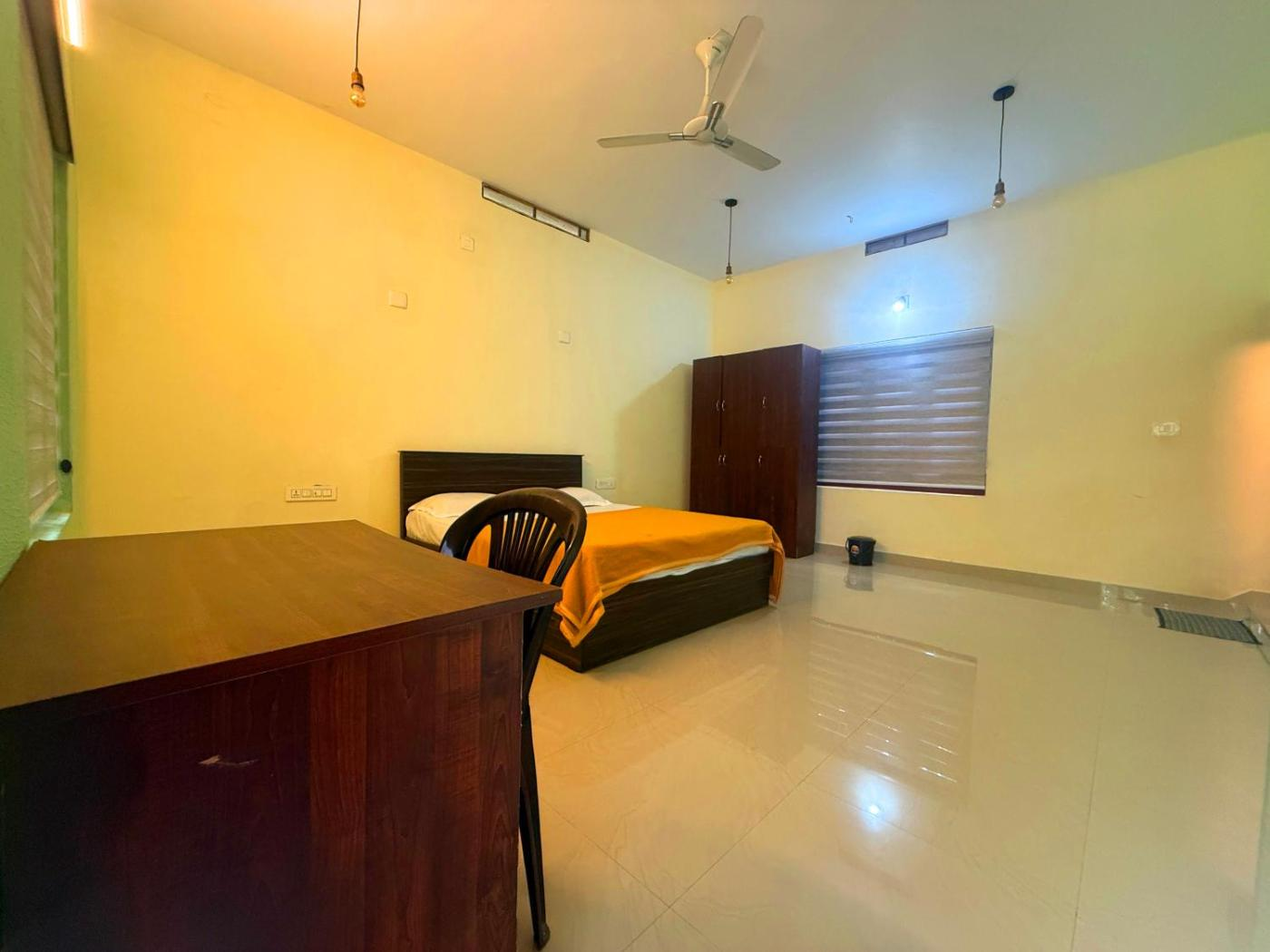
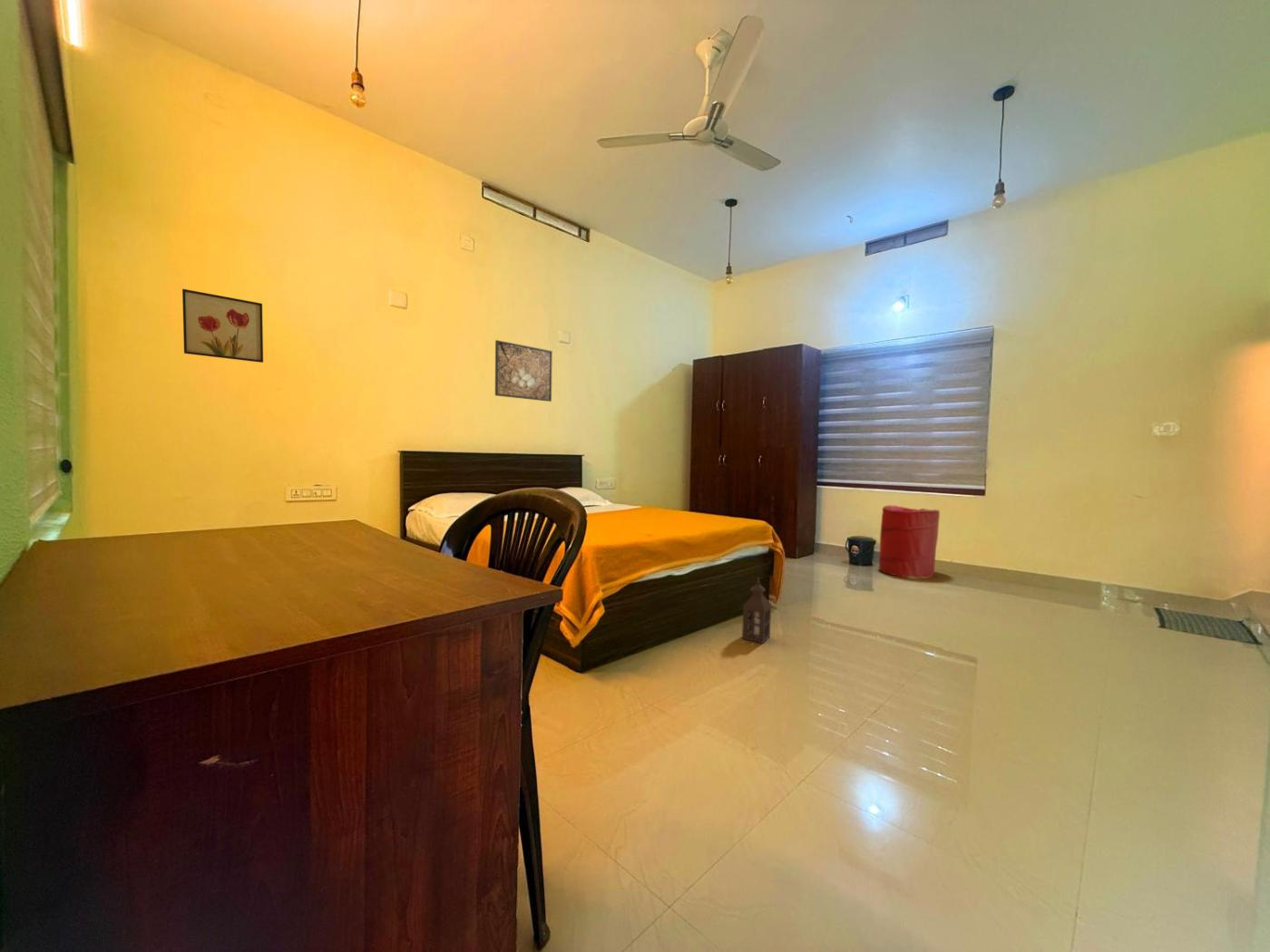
+ lantern [741,577,772,645]
+ laundry hamper [878,504,941,579]
+ wall art [181,288,264,364]
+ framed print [494,339,553,403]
